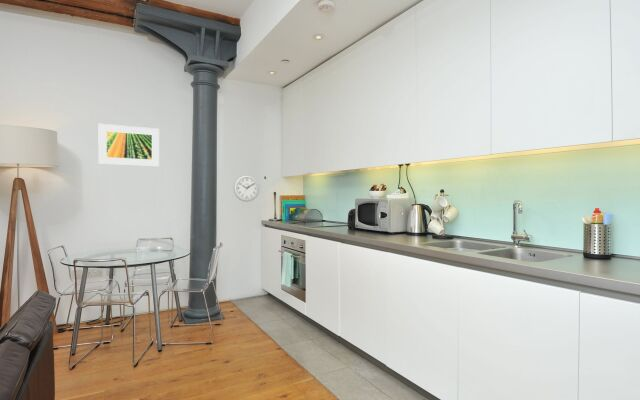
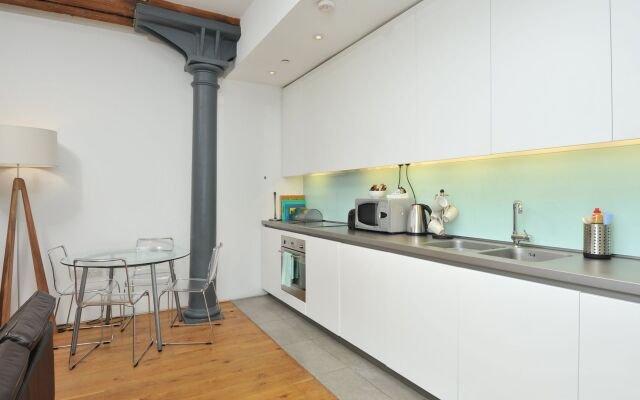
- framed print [97,123,160,168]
- wall clock [233,174,260,203]
